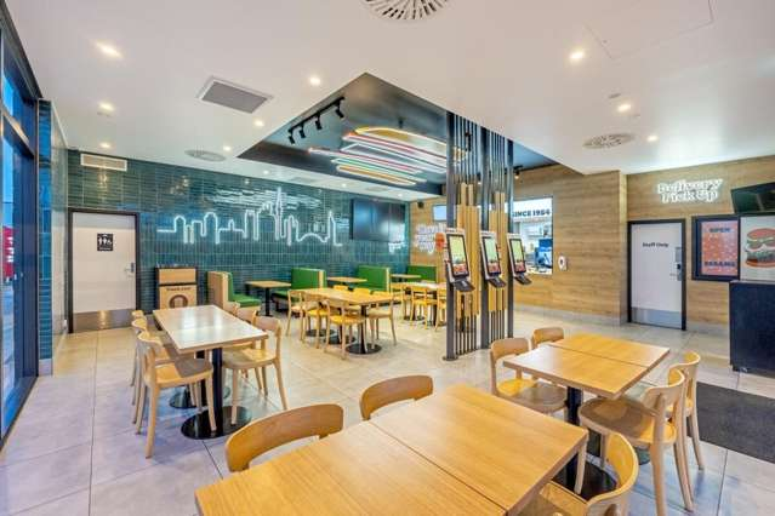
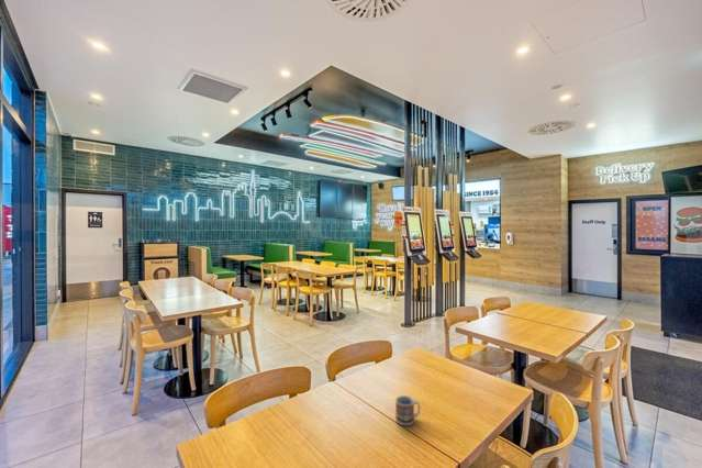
+ cup [394,394,421,426]
